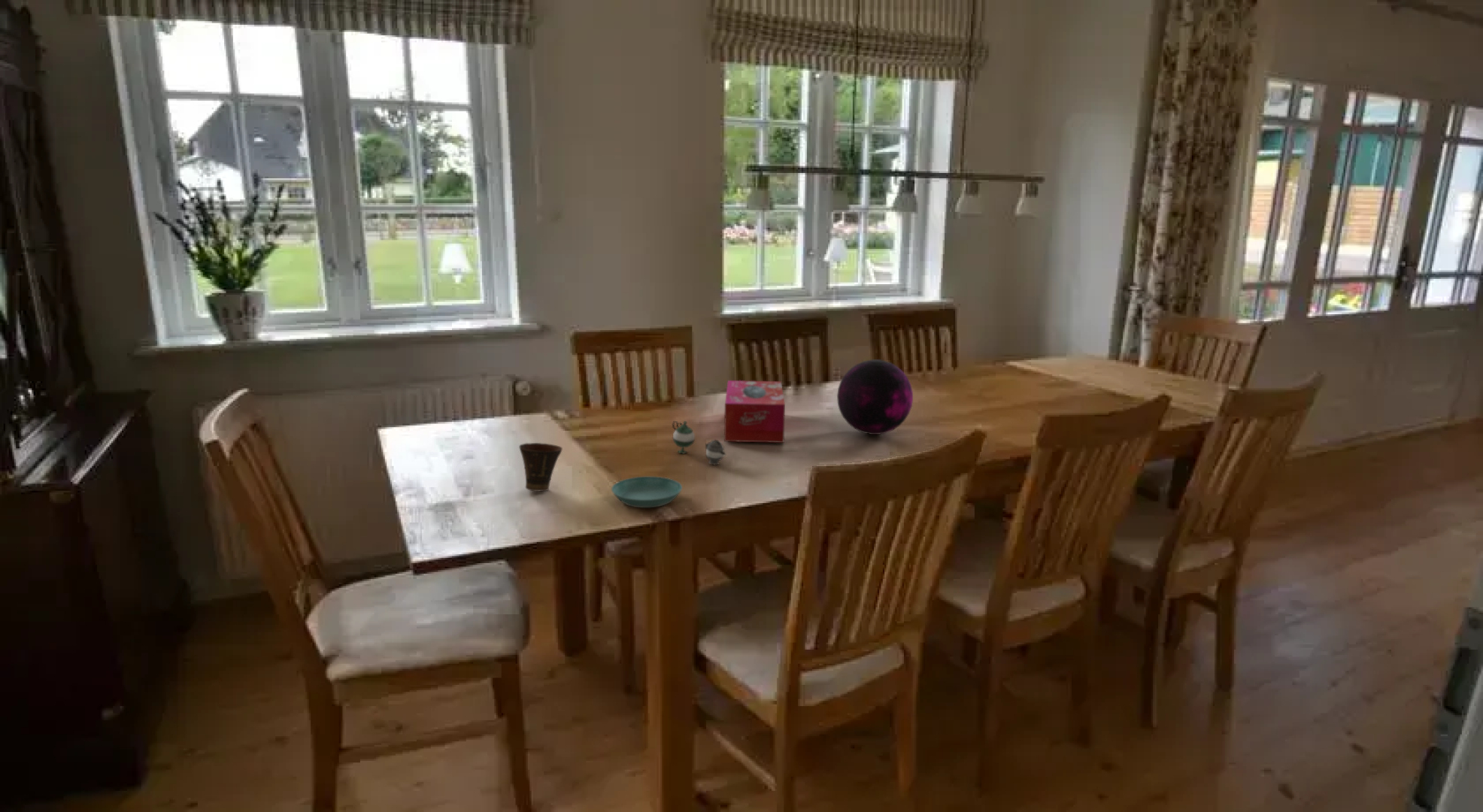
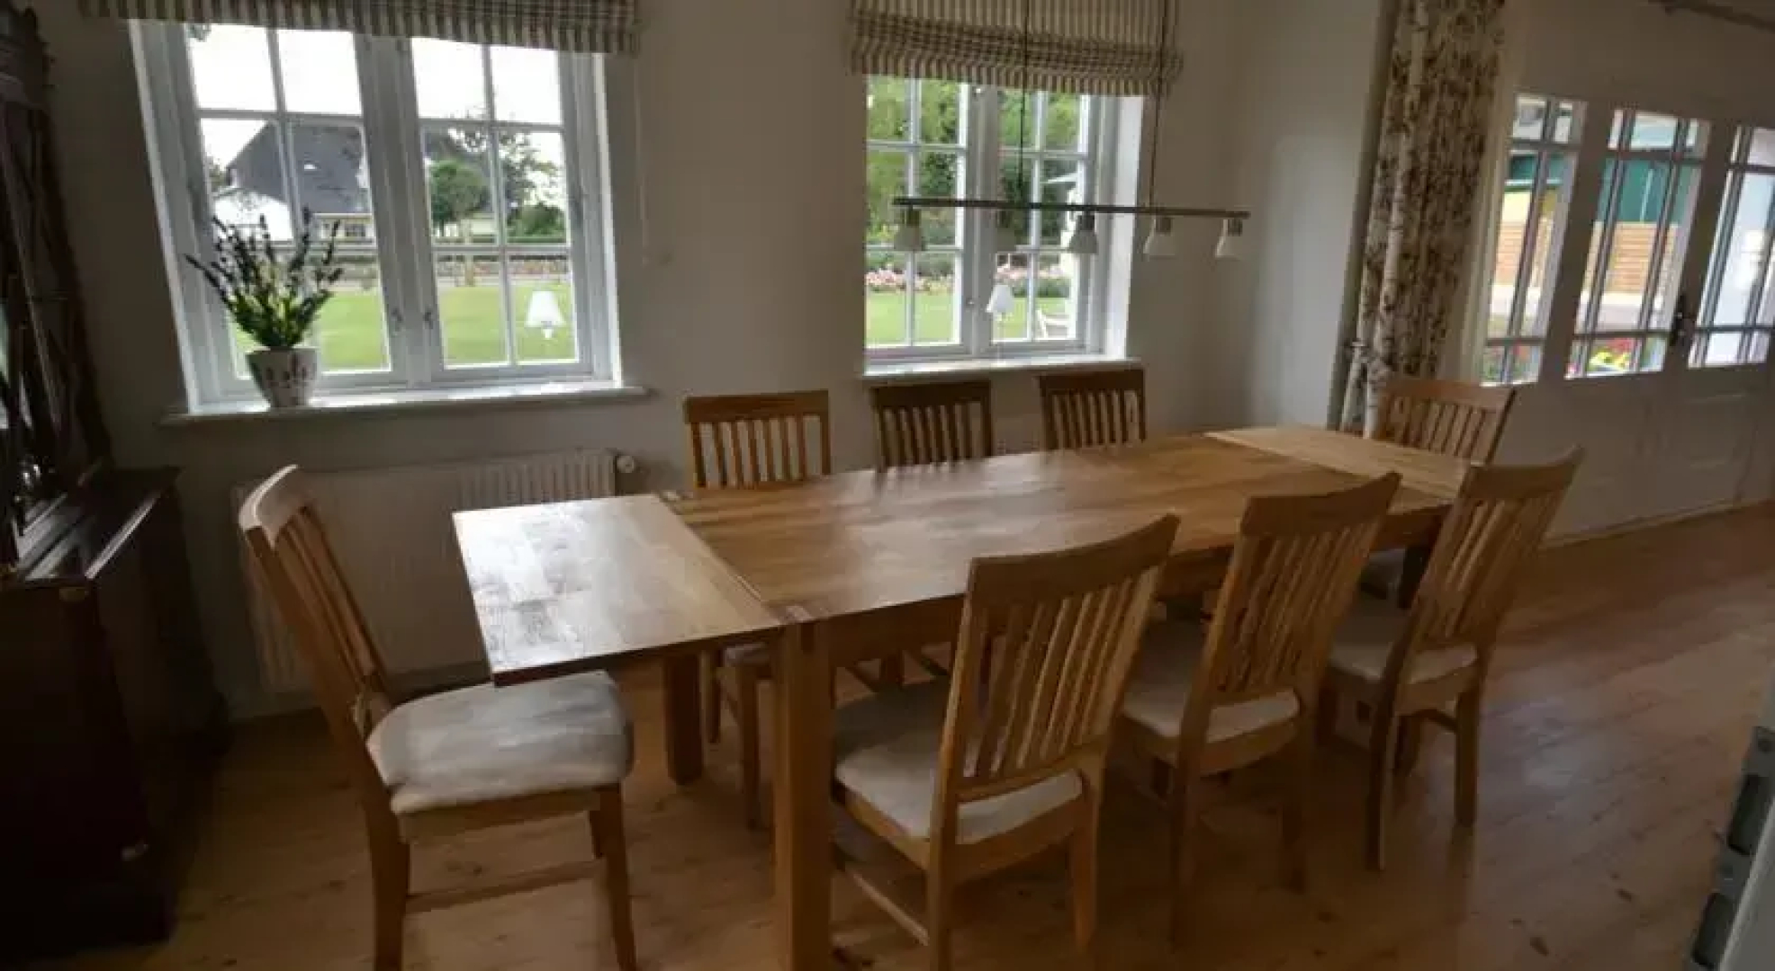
- tissue box [723,380,786,444]
- cup [518,442,563,492]
- teapot [672,420,727,465]
- decorative orb [836,359,914,435]
- saucer [611,476,683,508]
